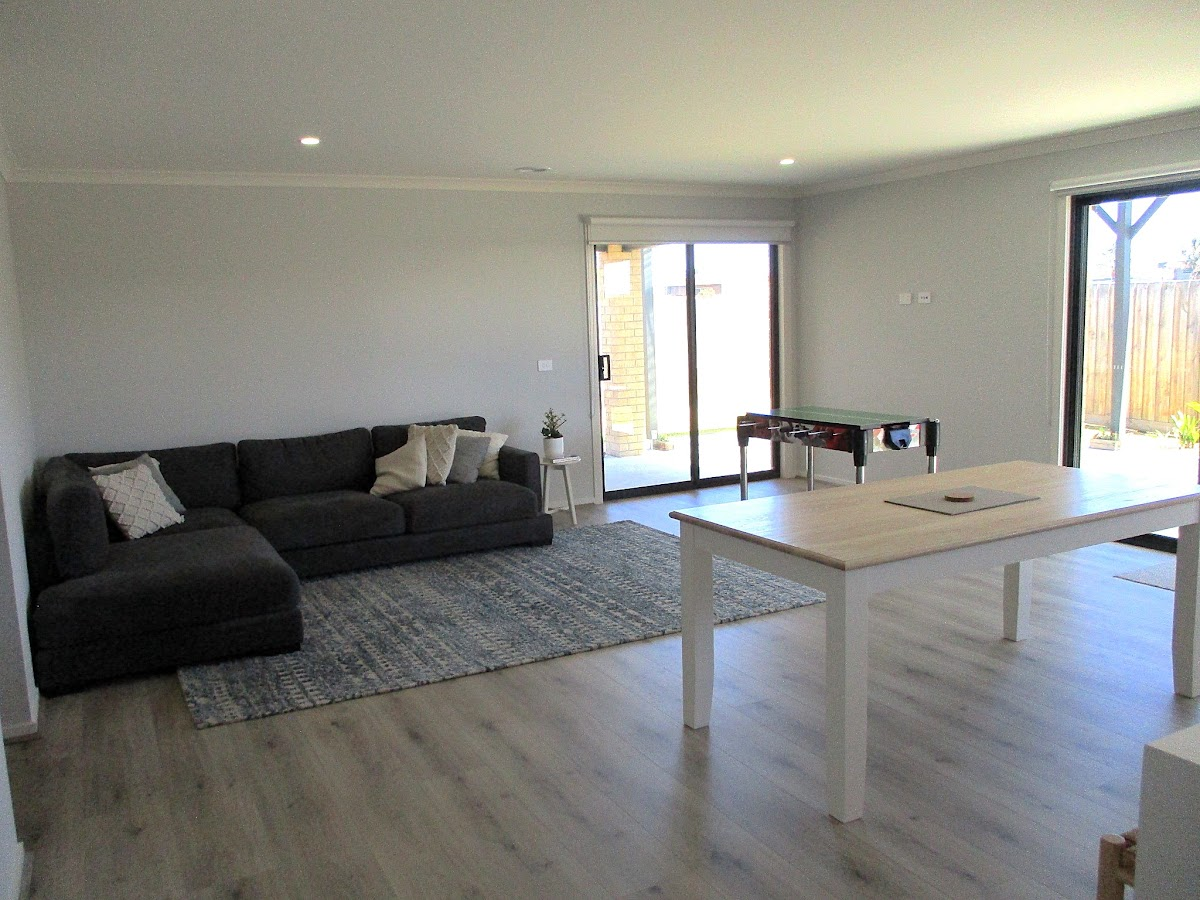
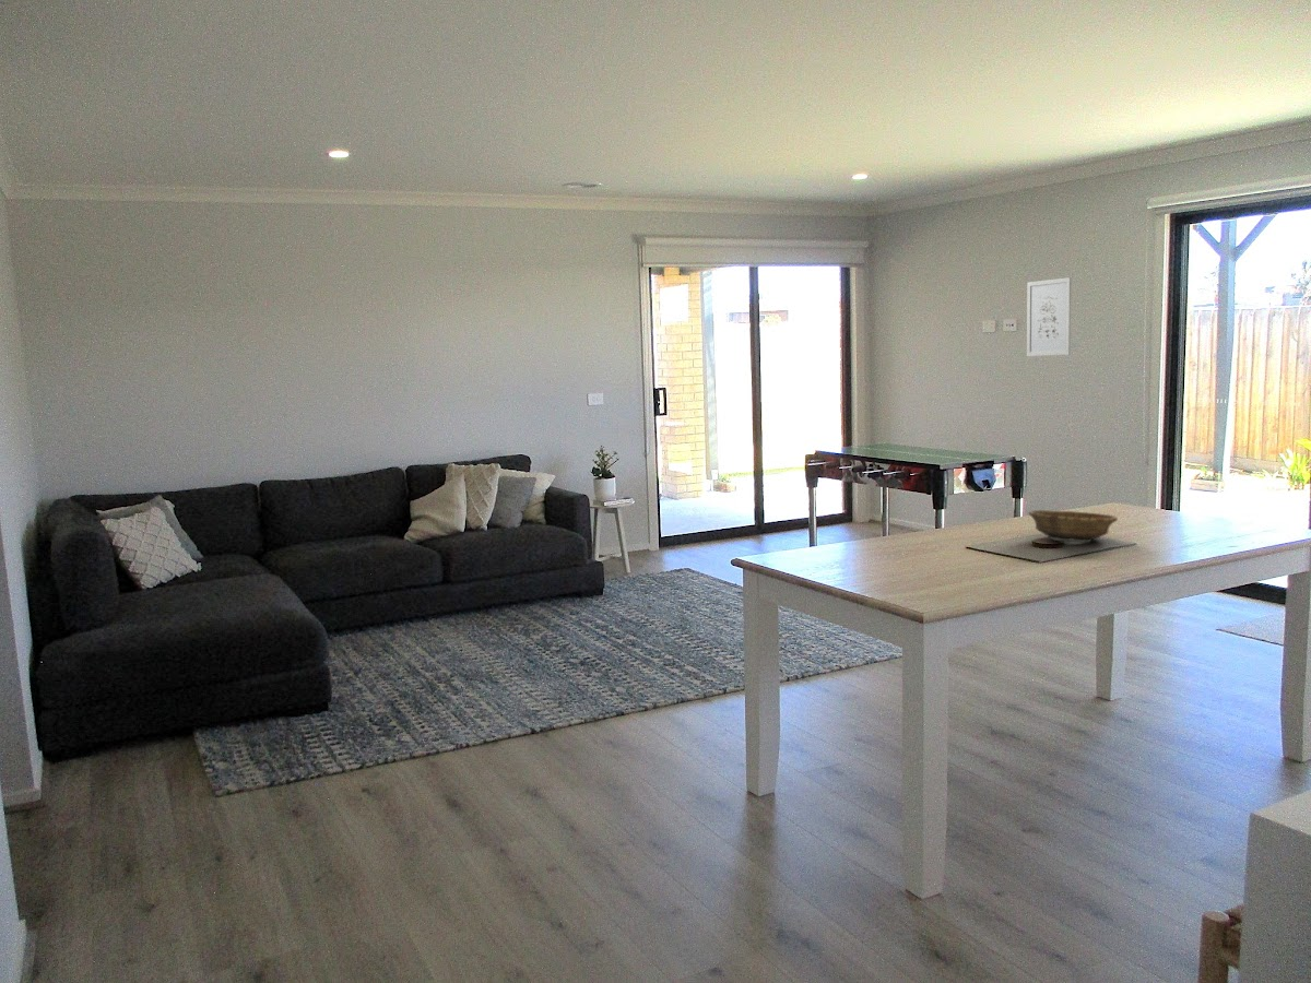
+ wall art [1026,276,1072,357]
+ decorative bowl [1028,509,1119,543]
